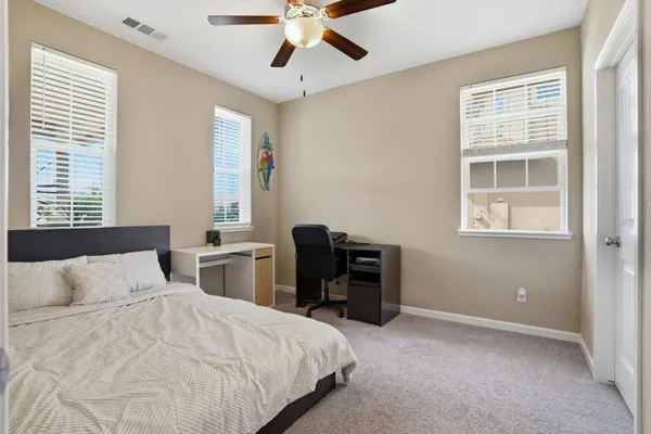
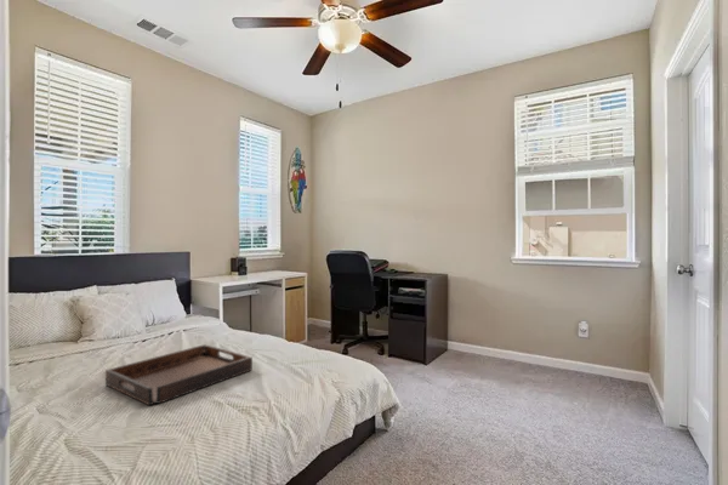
+ serving tray [104,343,254,406]
